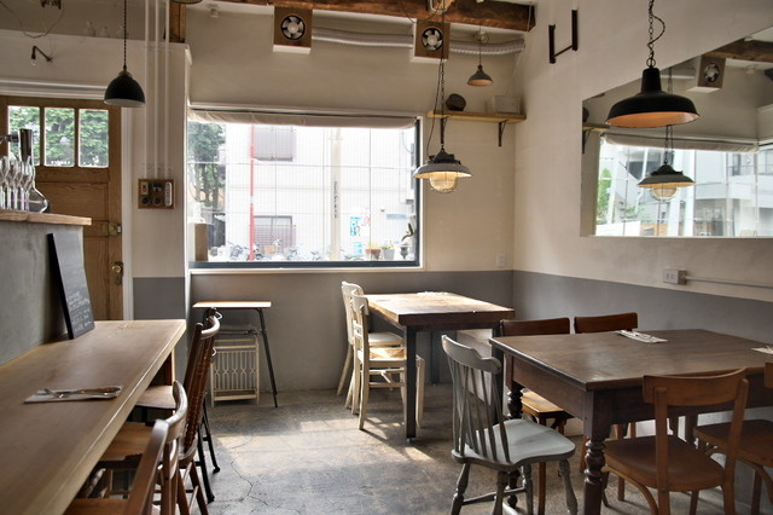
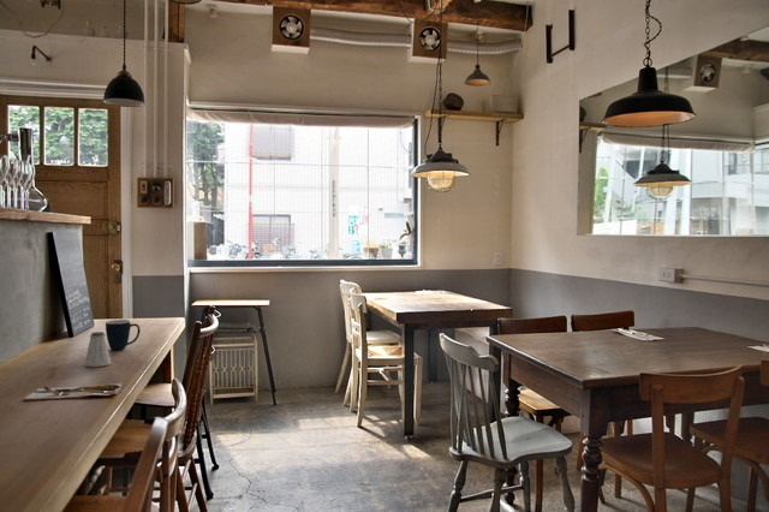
+ saltshaker [84,331,112,368]
+ mug [105,318,141,351]
